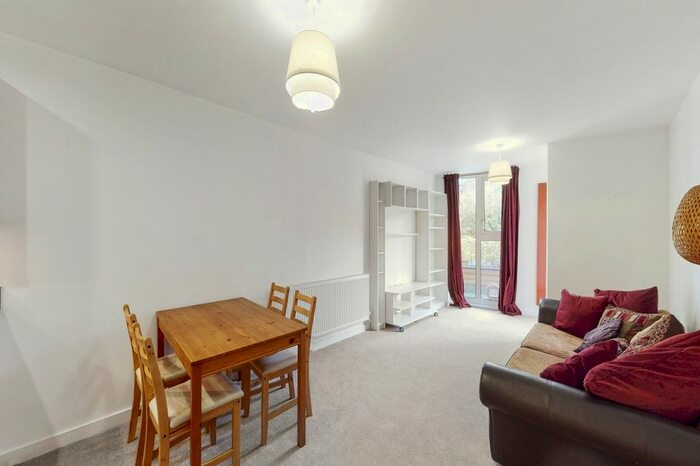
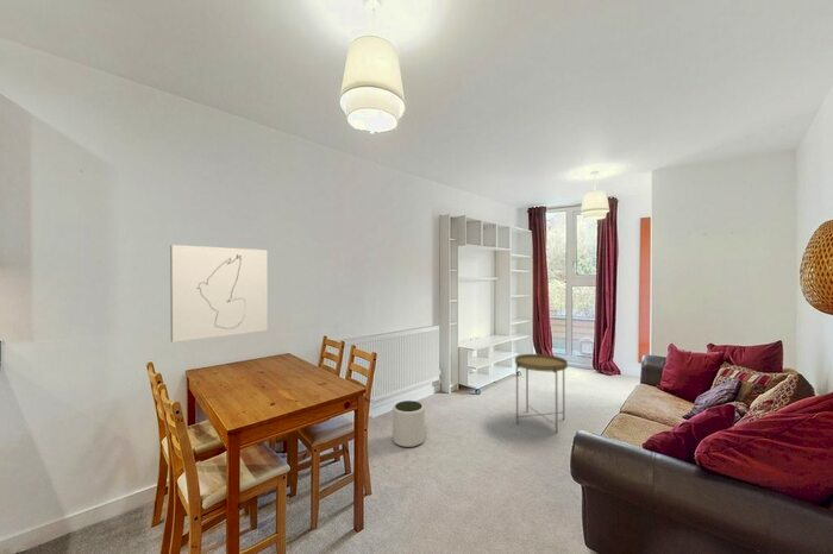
+ plant pot [392,399,426,448]
+ wall art [169,244,269,344]
+ side table [514,353,569,434]
